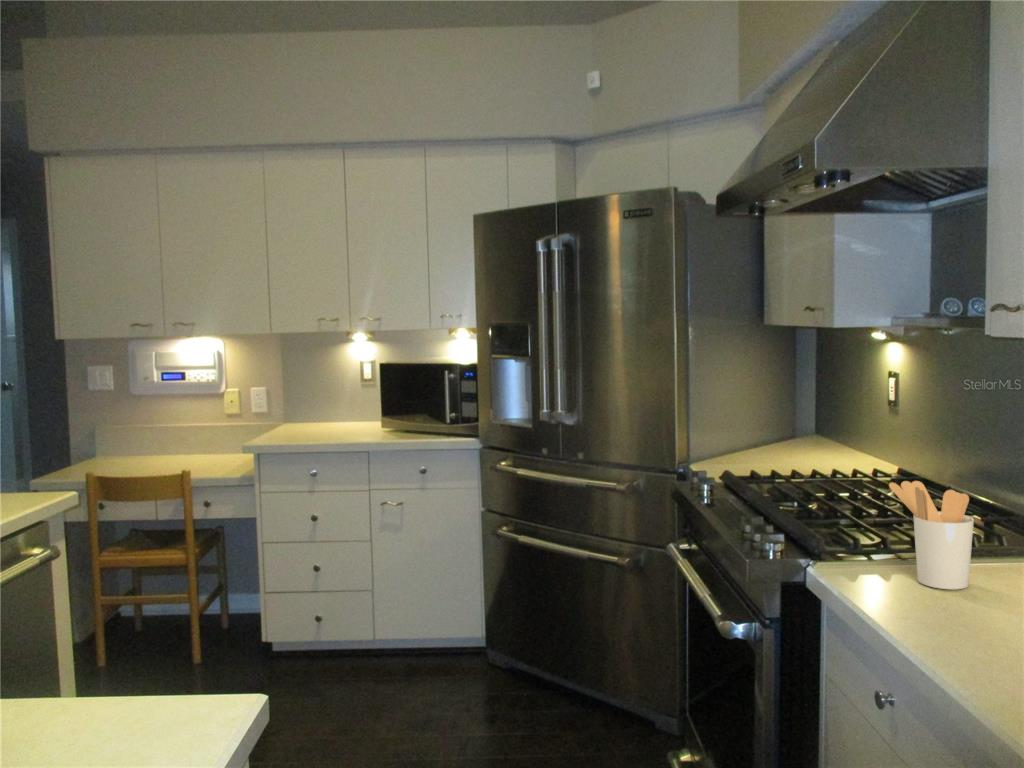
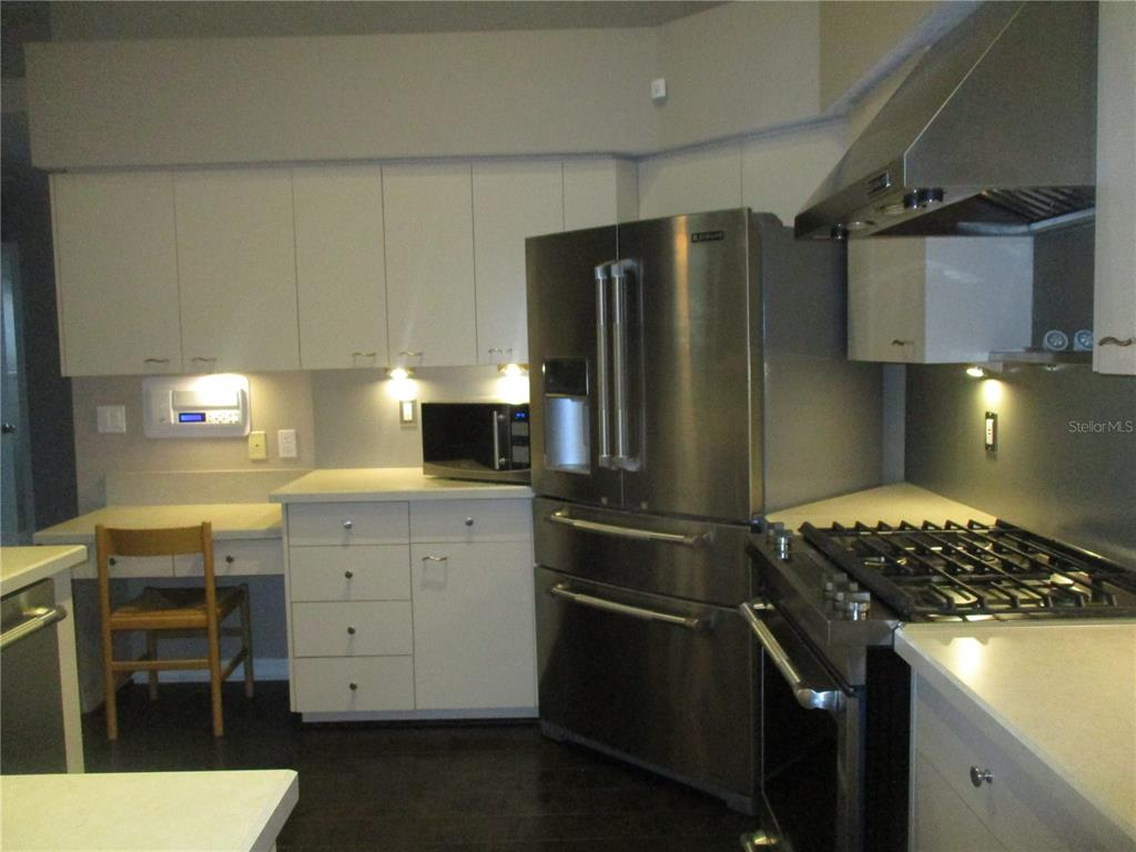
- utensil holder [888,480,975,590]
